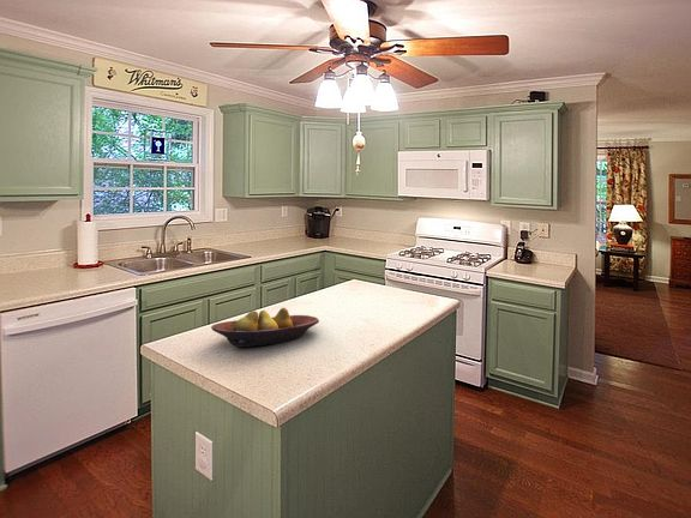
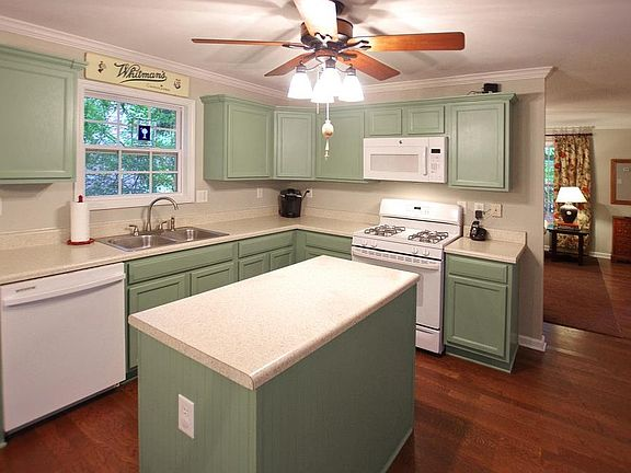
- fruit bowl [210,307,320,348]
